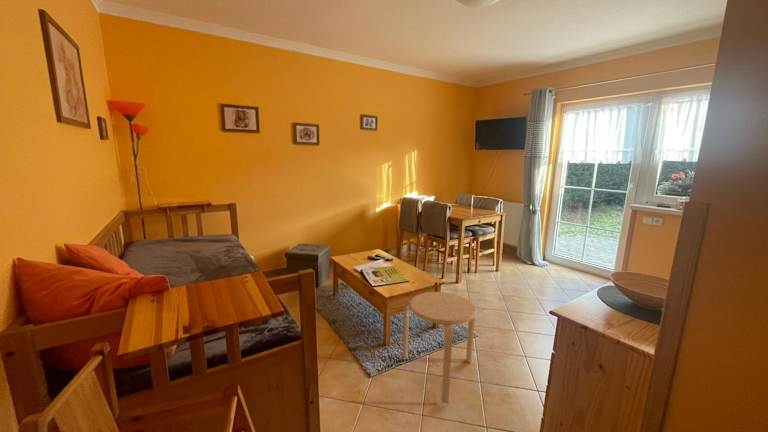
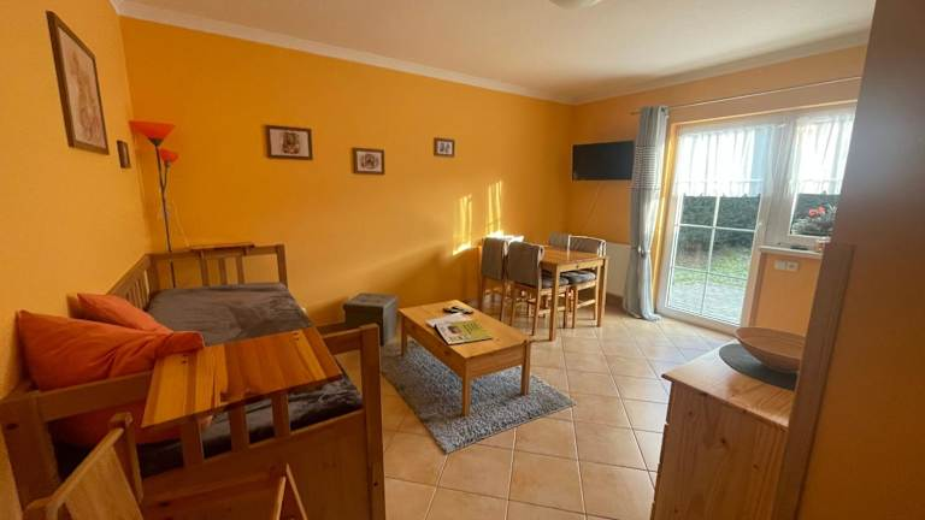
- stool [401,291,477,404]
